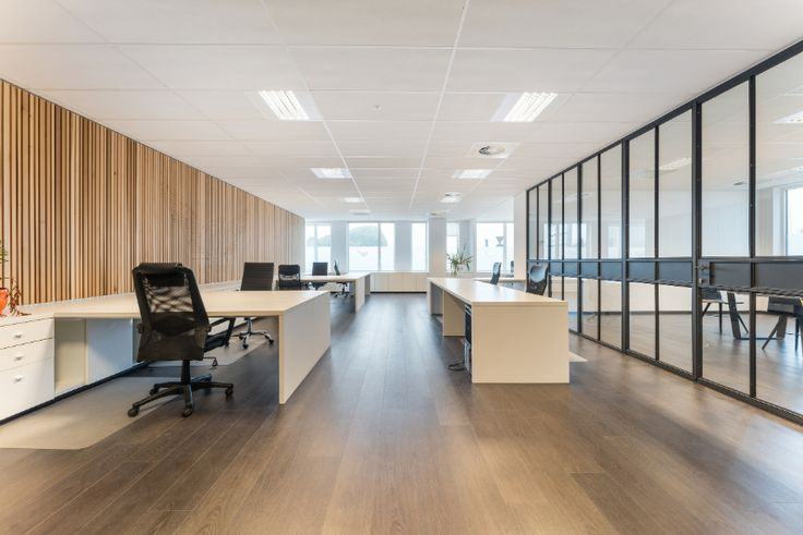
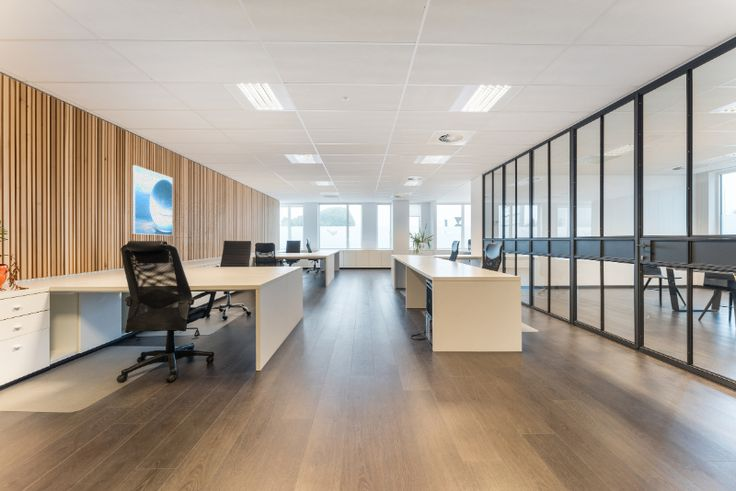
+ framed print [132,164,174,236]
